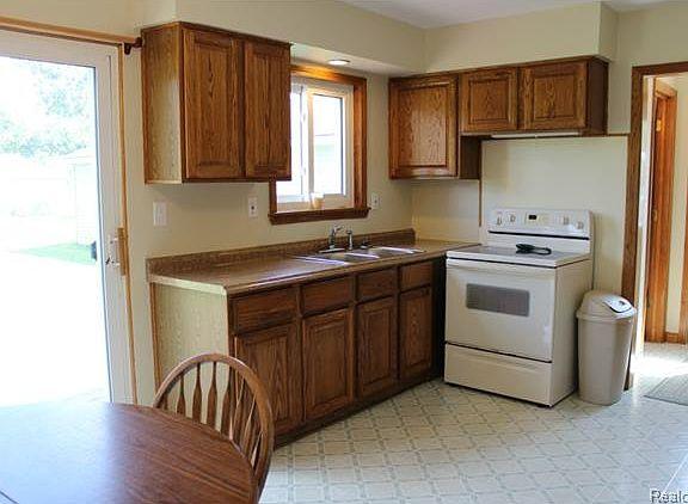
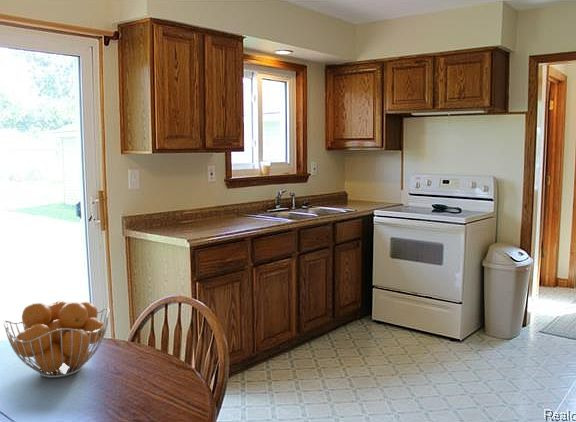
+ fruit basket [3,300,111,379]
